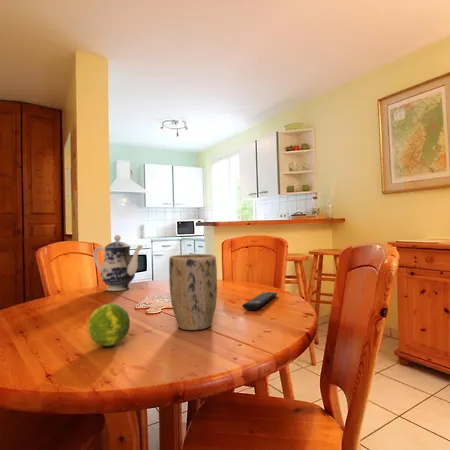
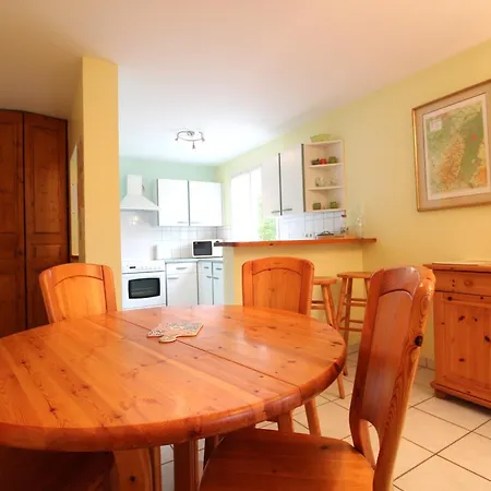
- plant pot [168,253,218,331]
- remote control [242,291,278,311]
- fruit [86,303,131,347]
- teapot [92,234,144,292]
